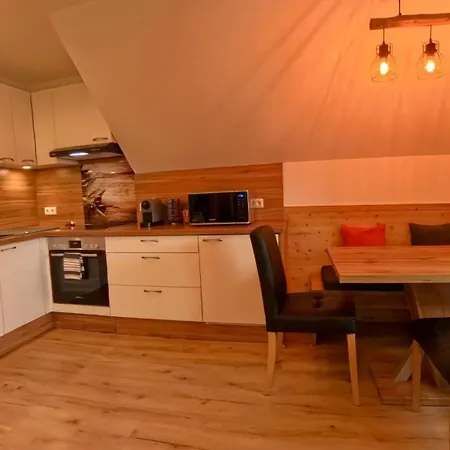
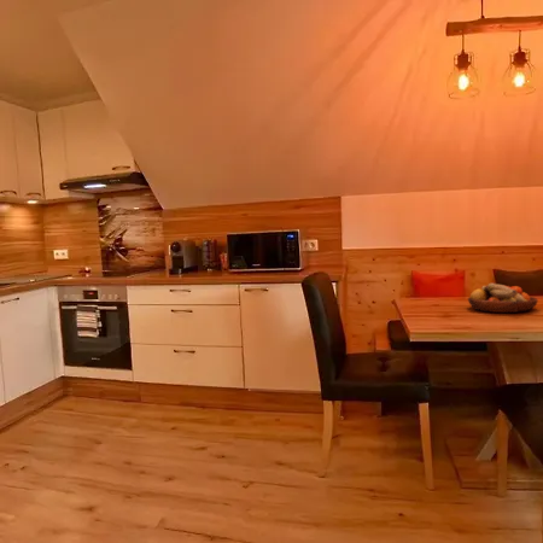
+ fruit bowl [467,282,539,314]
